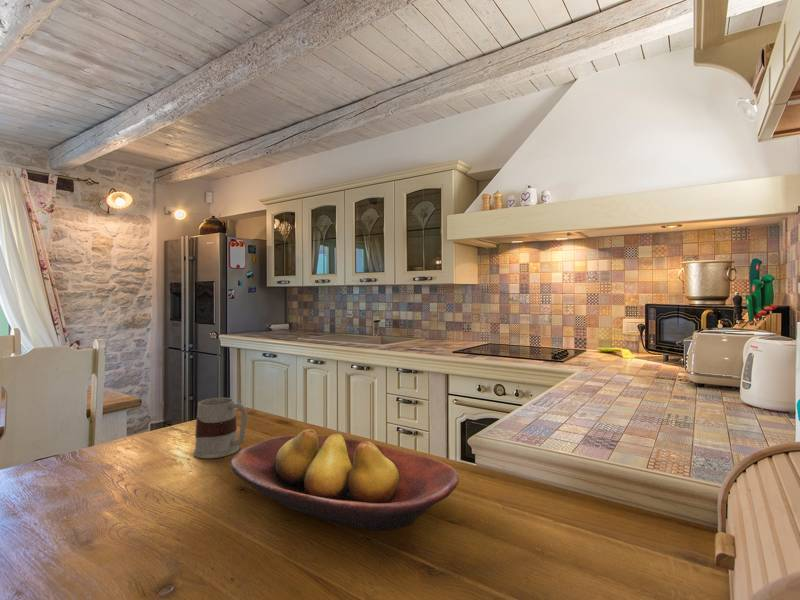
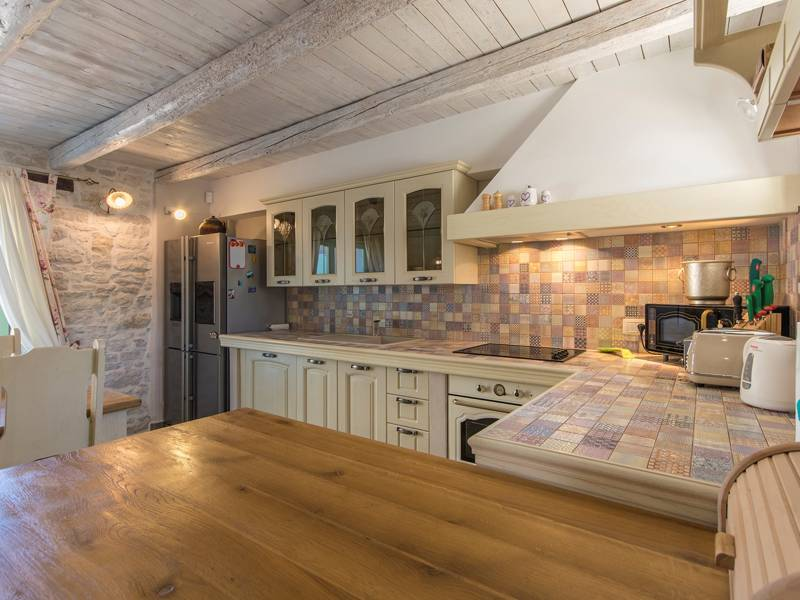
- fruit bowl [230,428,460,531]
- mug [192,397,248,459]
